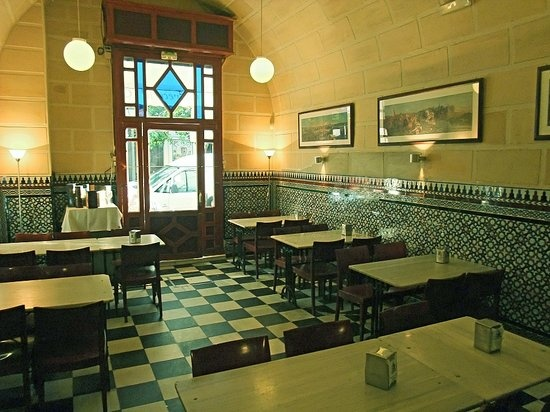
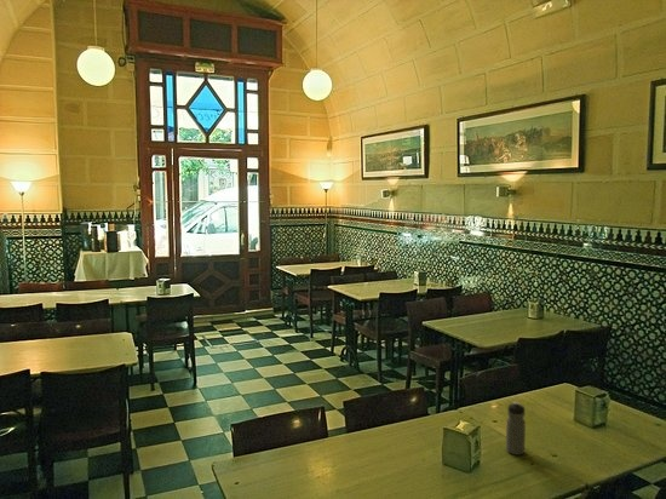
+ water bottle [505,401,527,455]
